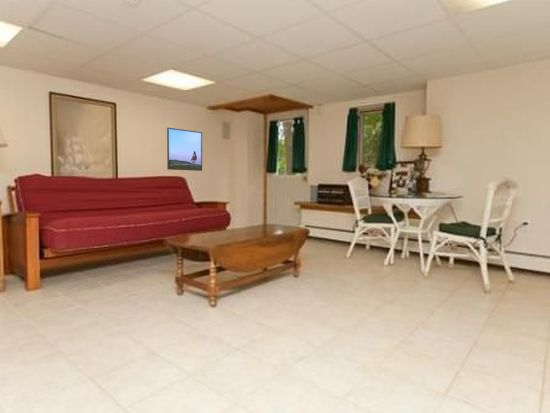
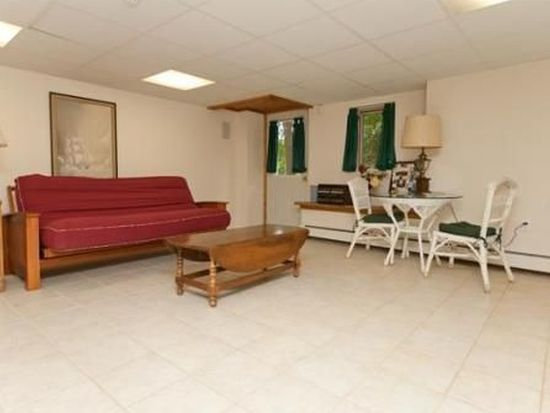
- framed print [166,127,203,172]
